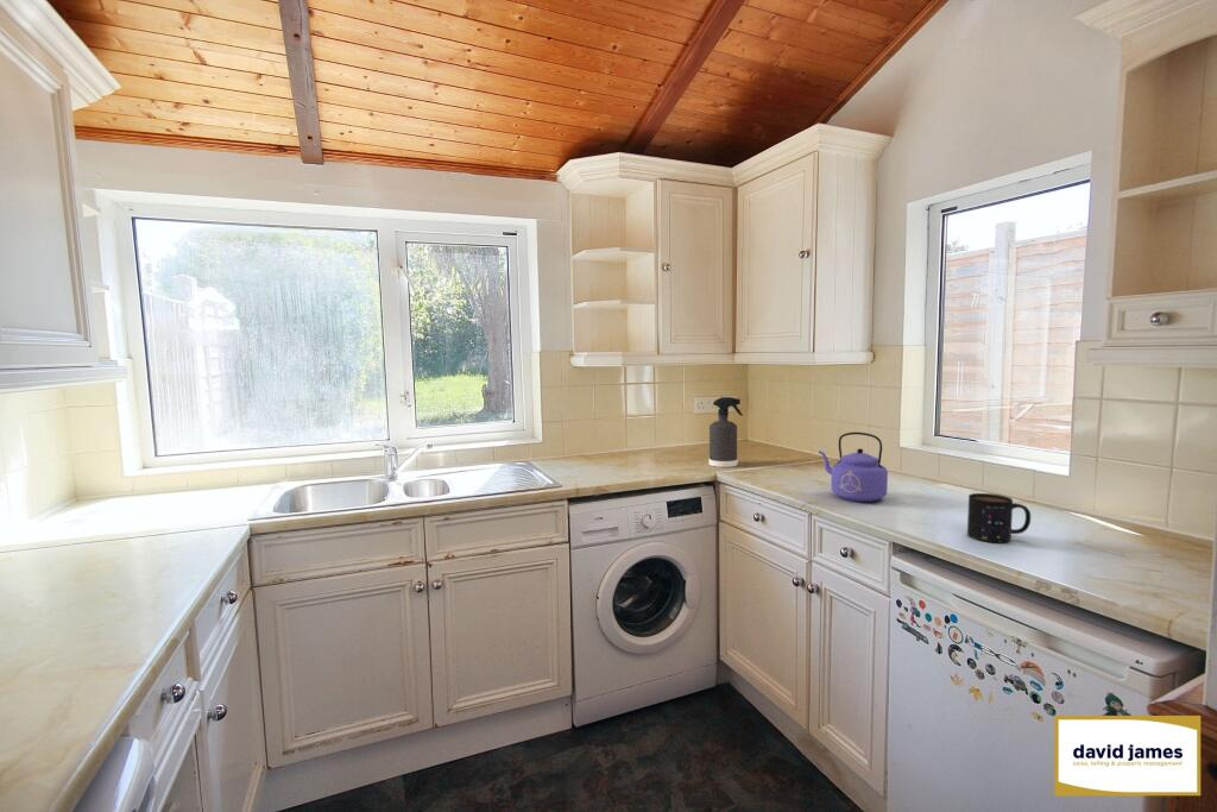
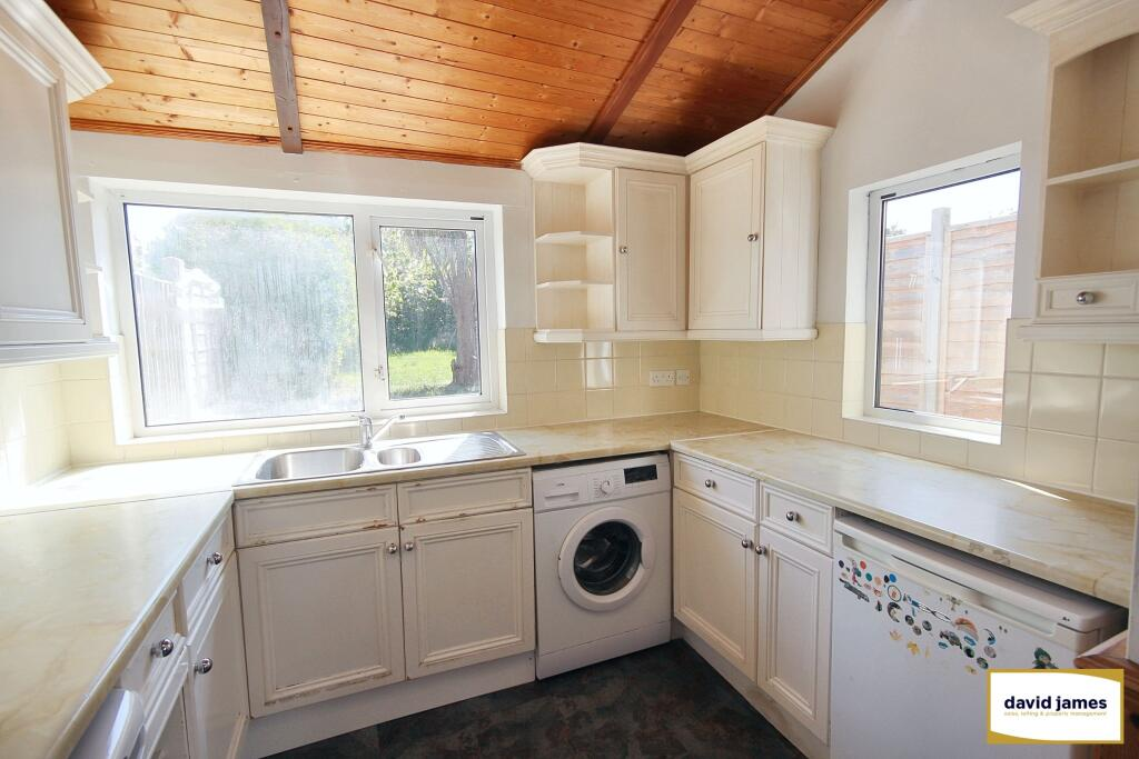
- kettle [818,432,889,503]
- spray bottle [707,396,744,468]
- mug [966,492,1032,543]
